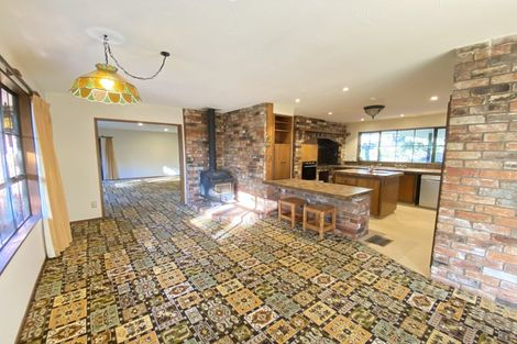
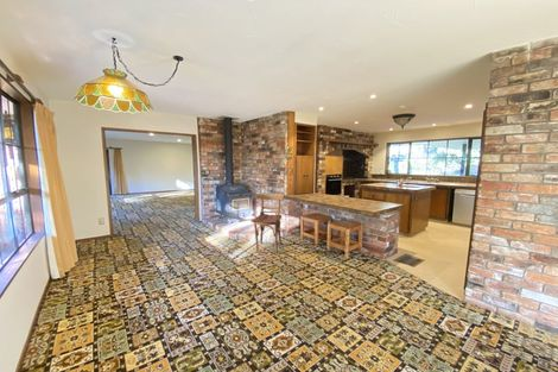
+ chair [251,193,285,254]
